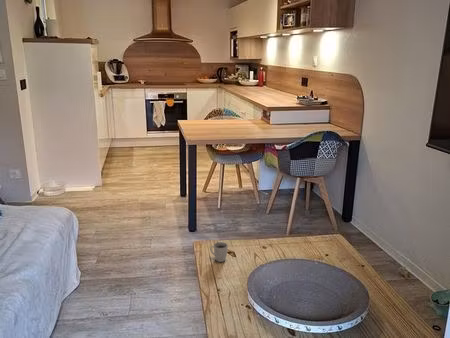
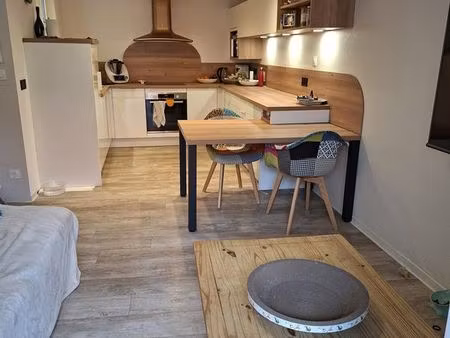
- cup [209,239,229,263]
